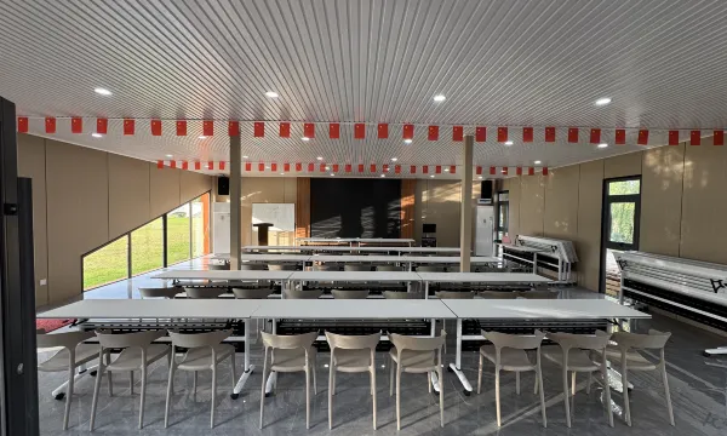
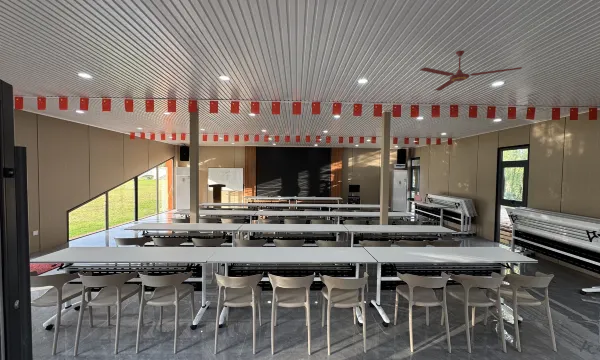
+ ceiling fan [419,50,523,92]
